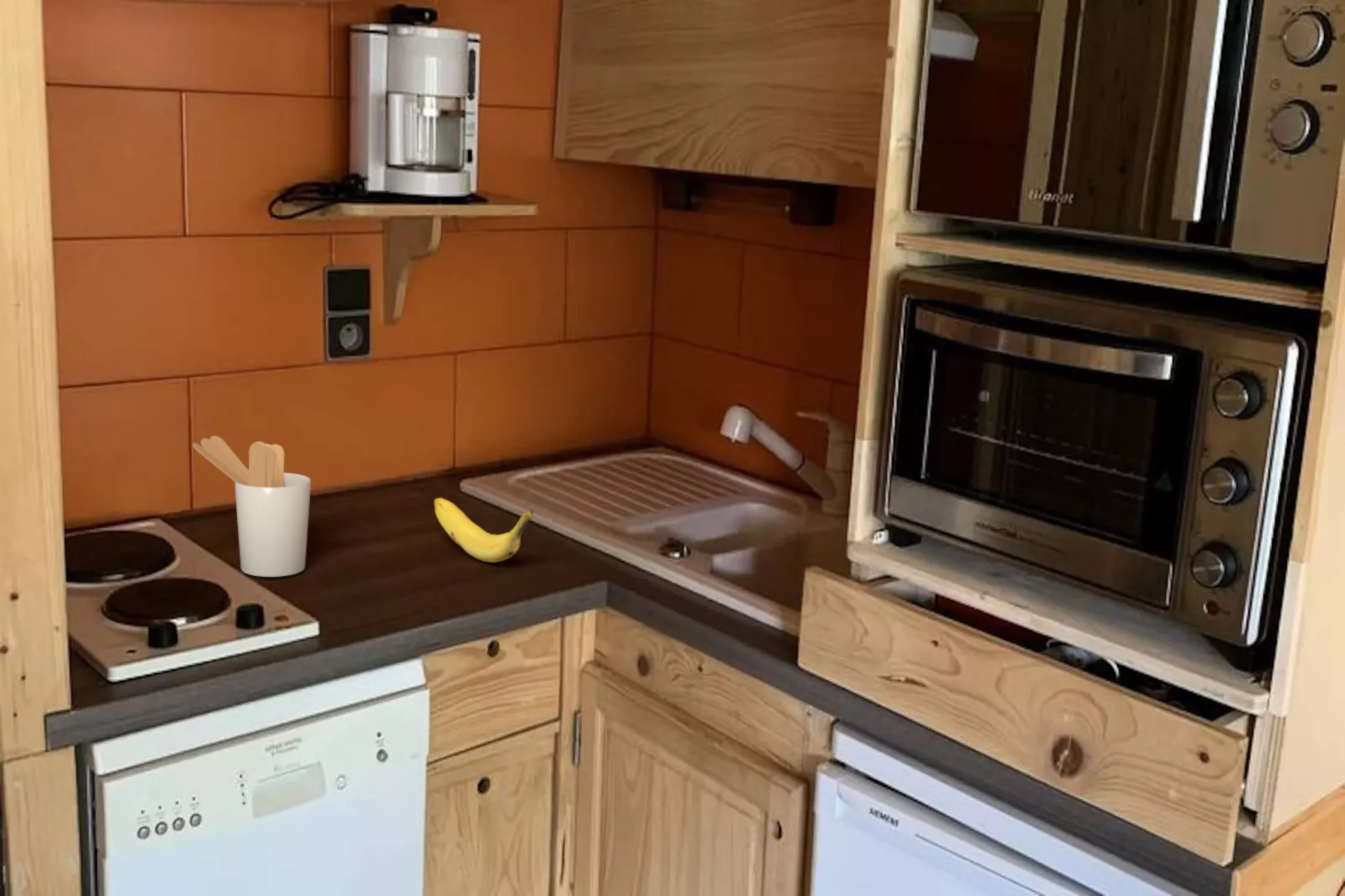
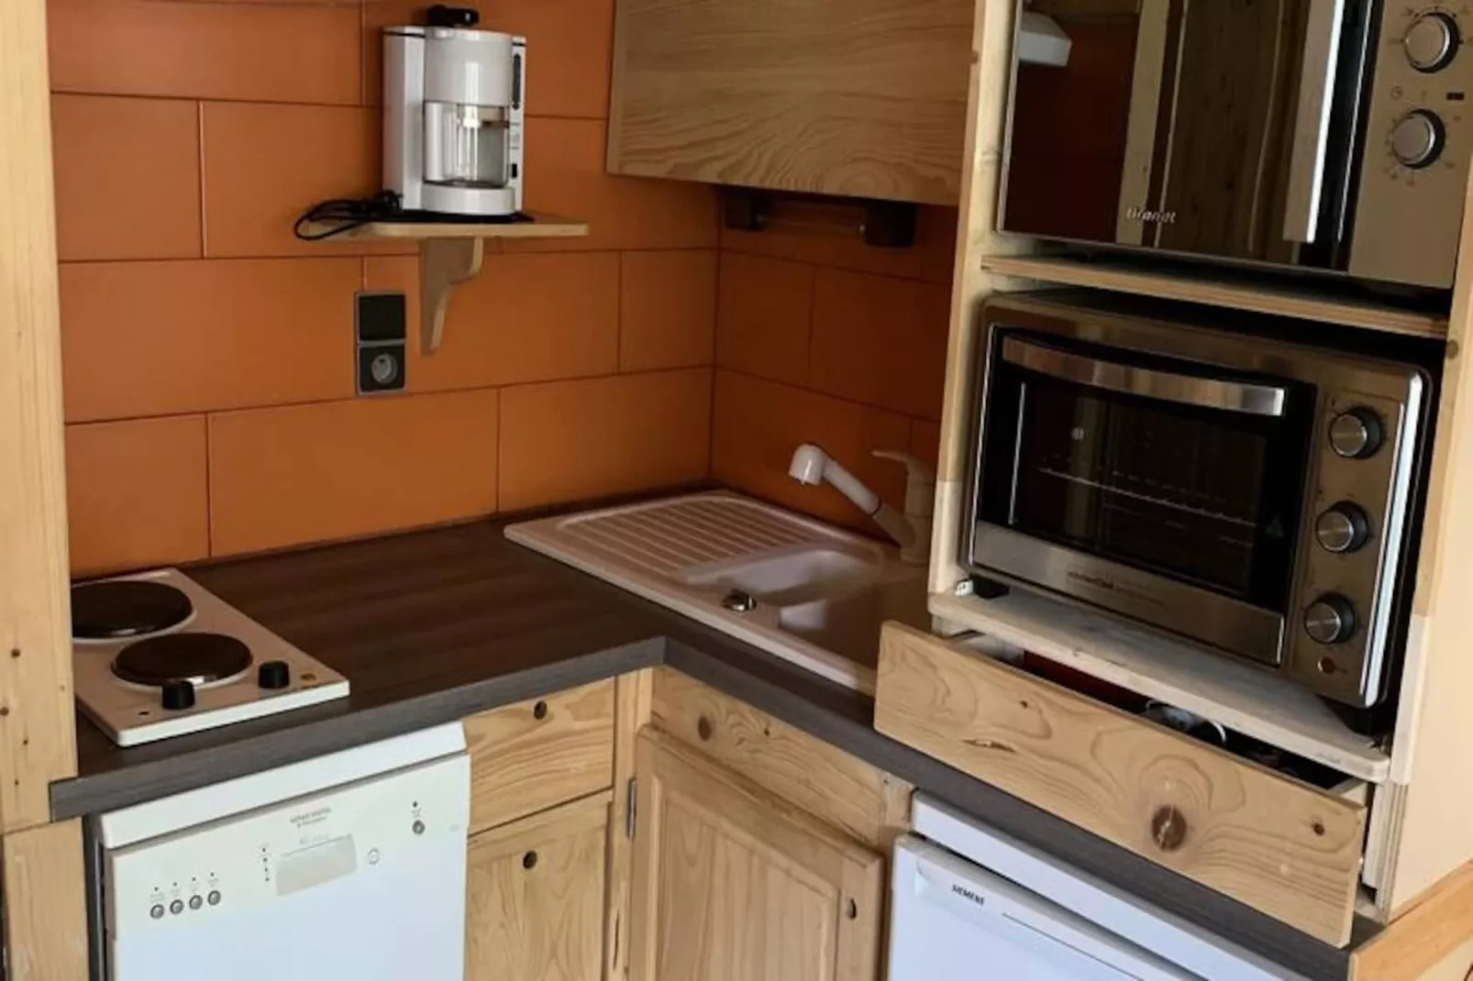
- banana [433,497,534,563]
- utensil holder [192,435,312,578]
